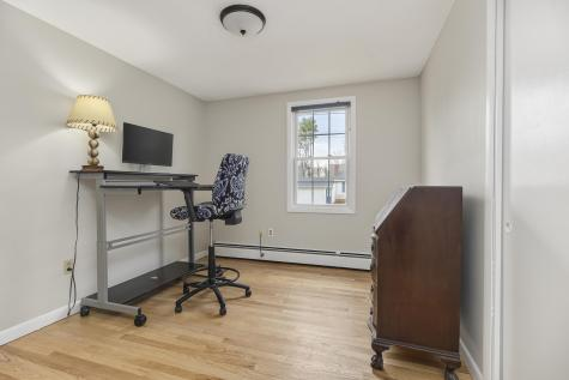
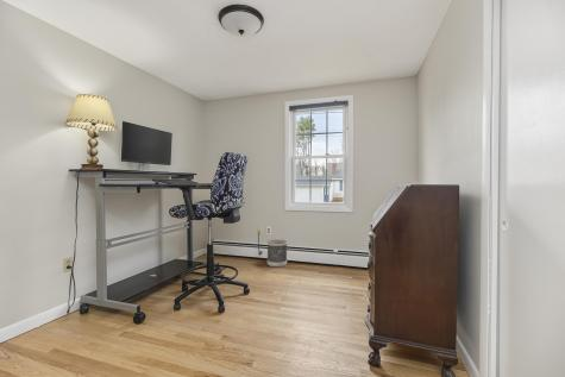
+ wastebasket [266,238,288,269]
